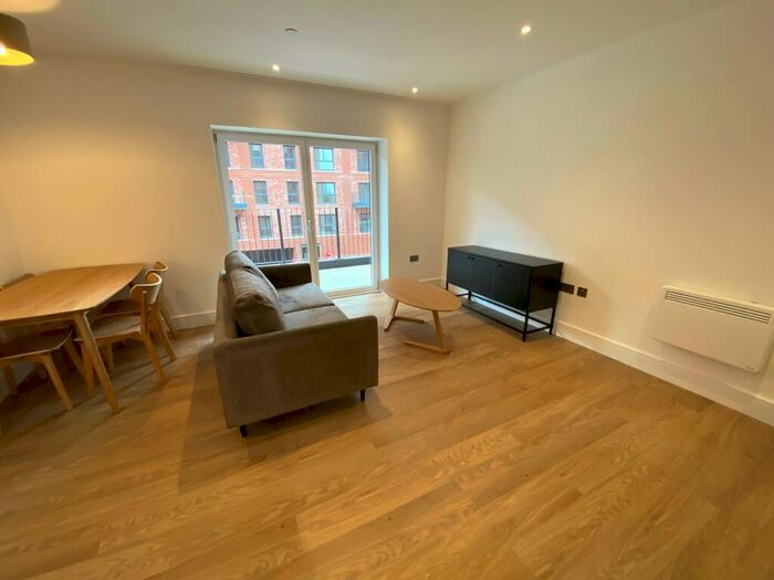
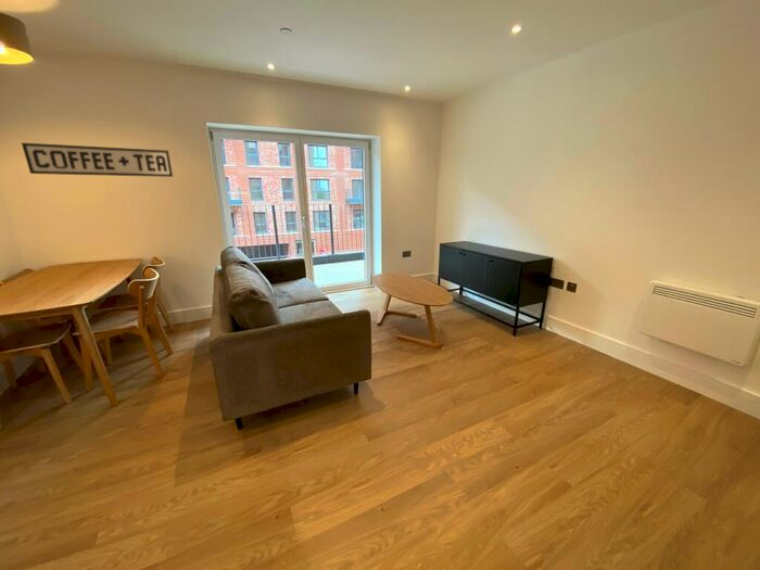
+ sign [21,142,174,178]
